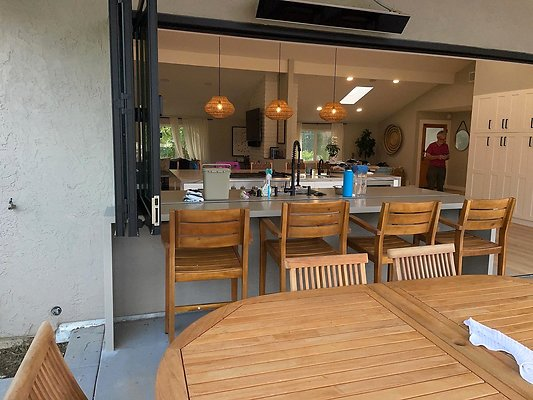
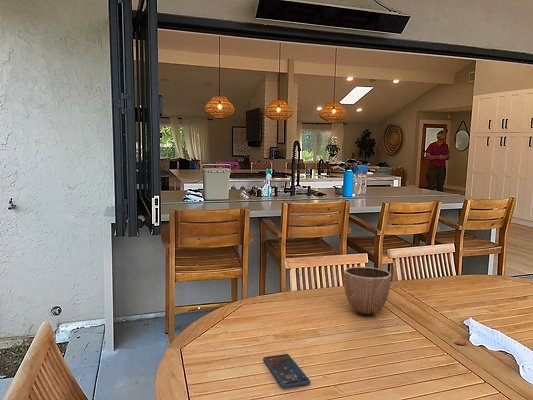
+ decorative bowl [343,266,392,316]
+ smartphone [262,353,312,389]
